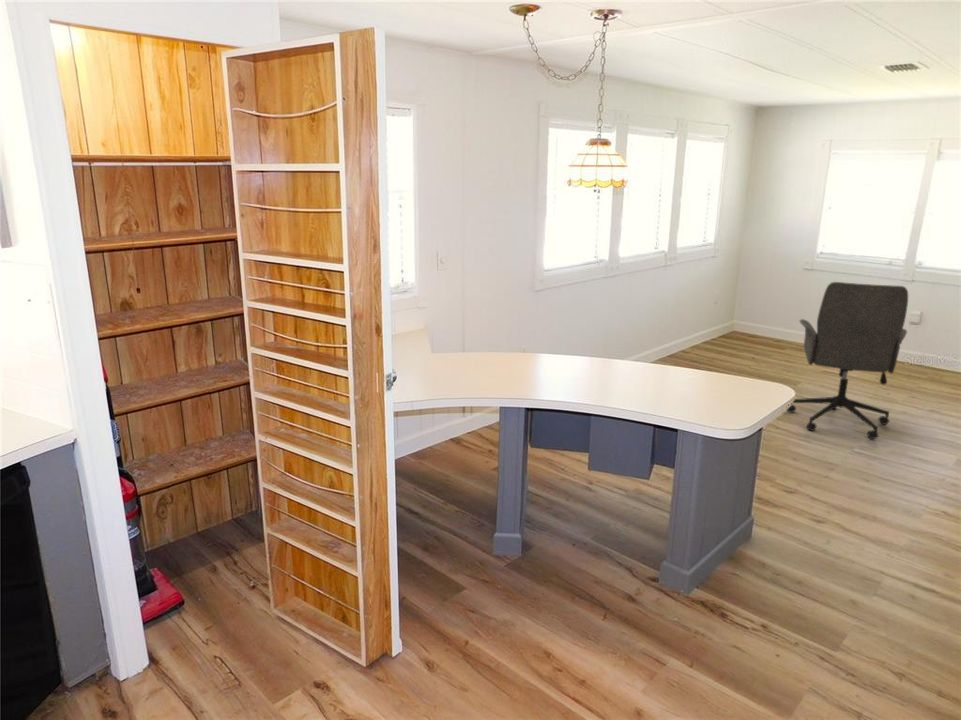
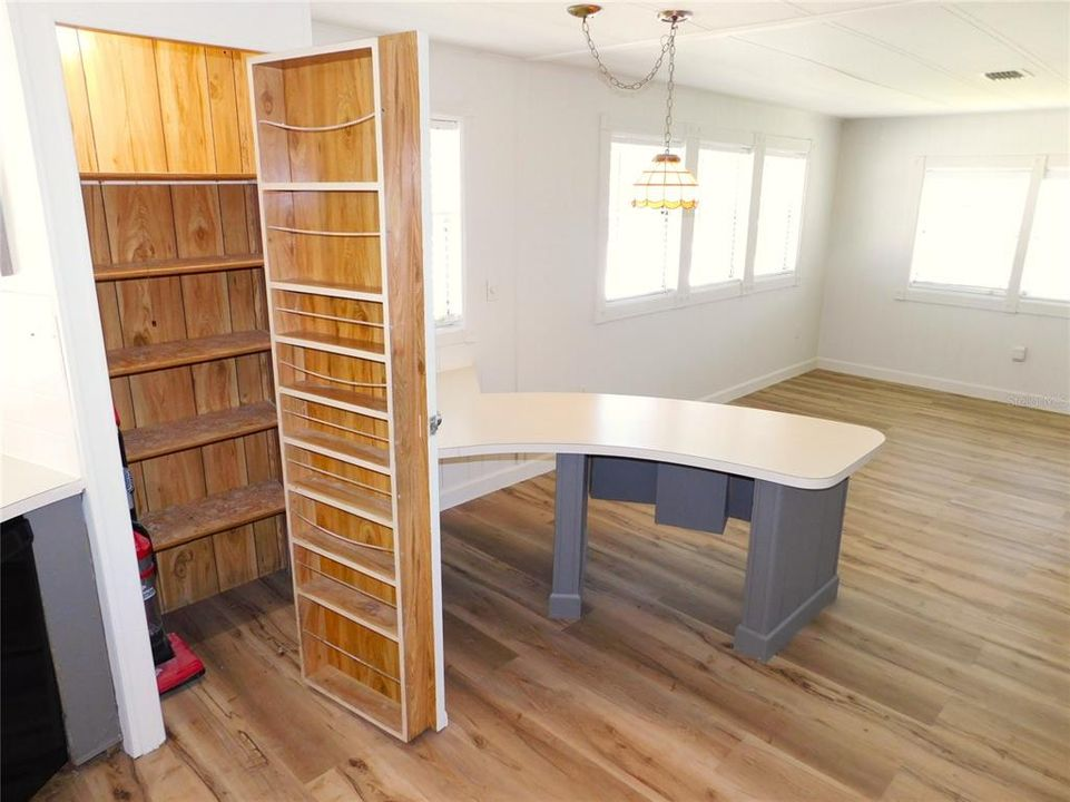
- office chair [786,281,909,440]
